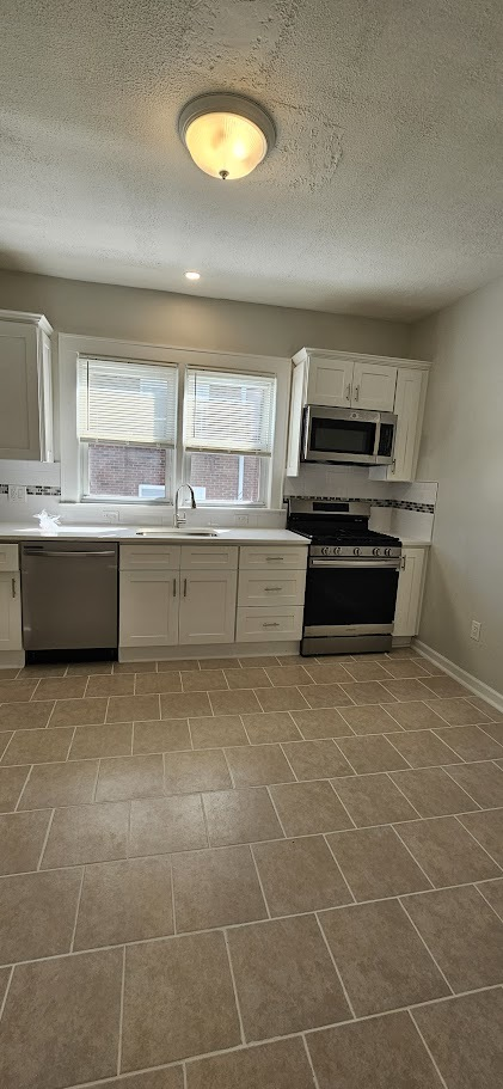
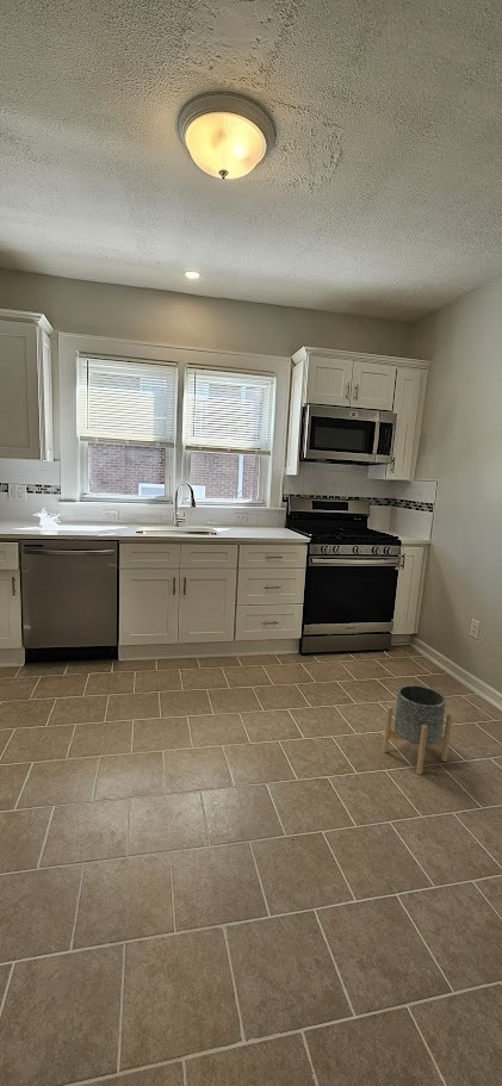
+ planter [382,684,453,776]
